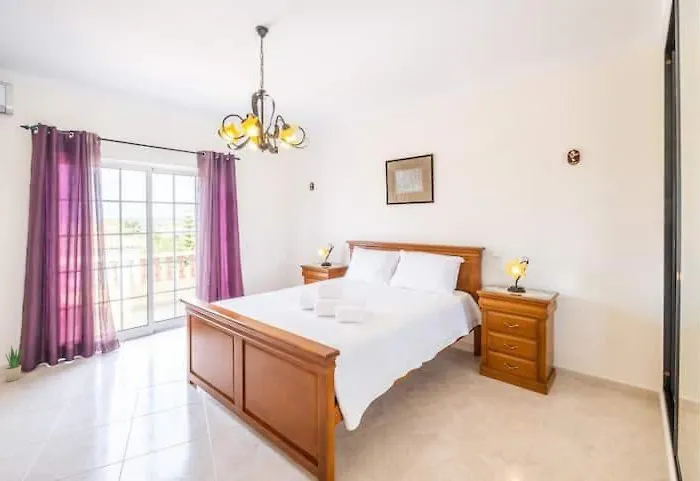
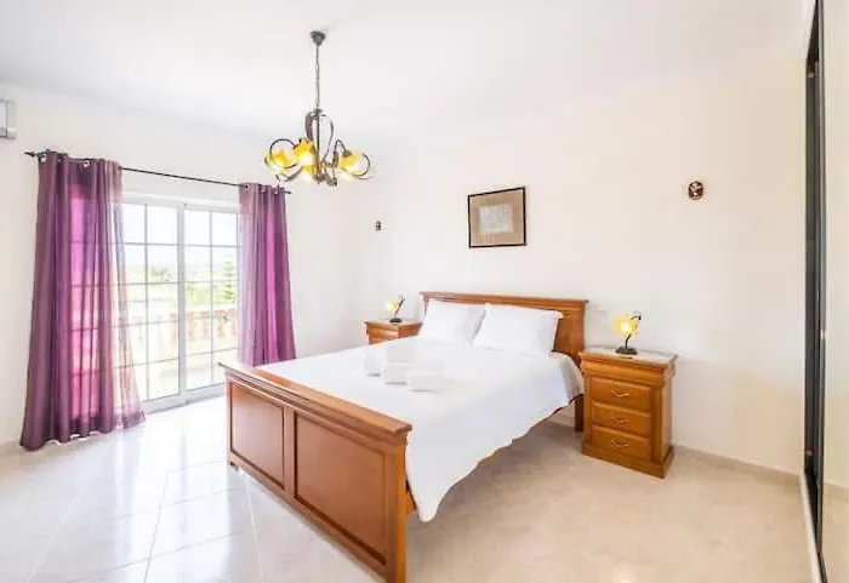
- potted plant [4,345,24,382]
